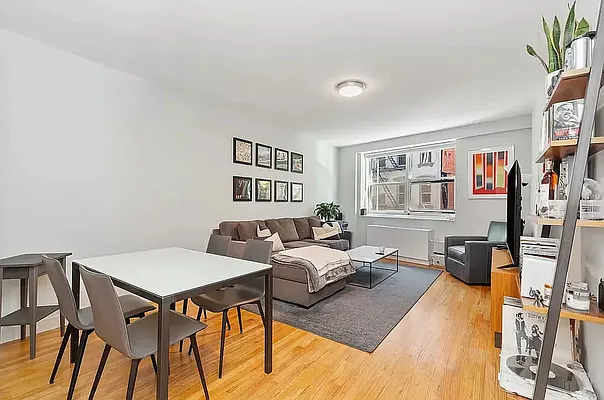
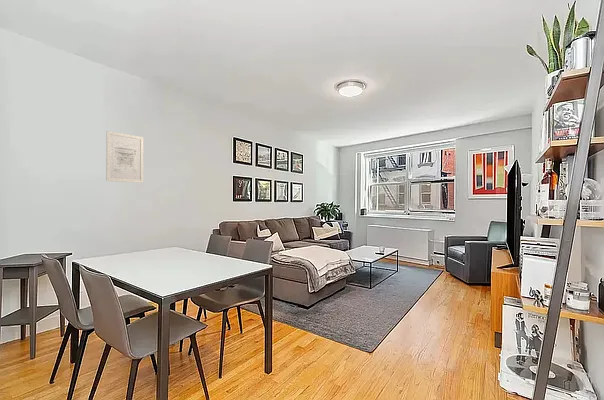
+ wall art [105,130,144,184]
